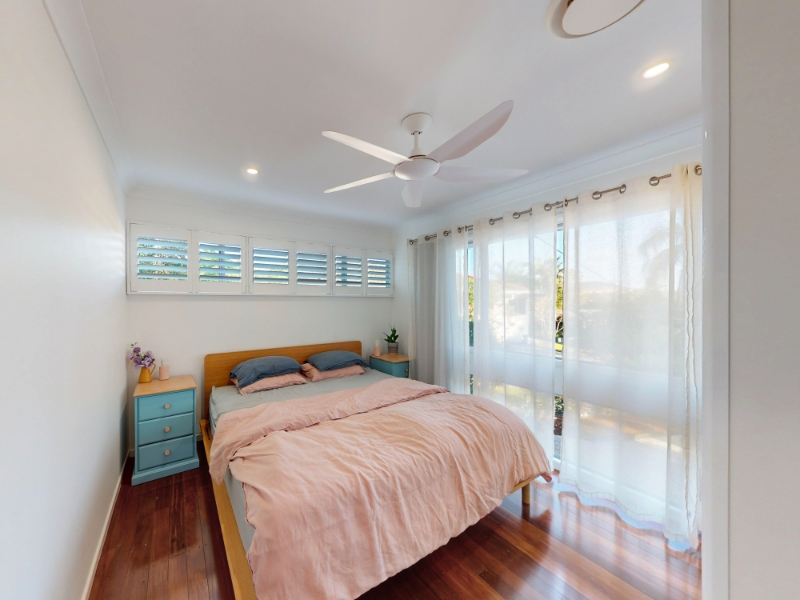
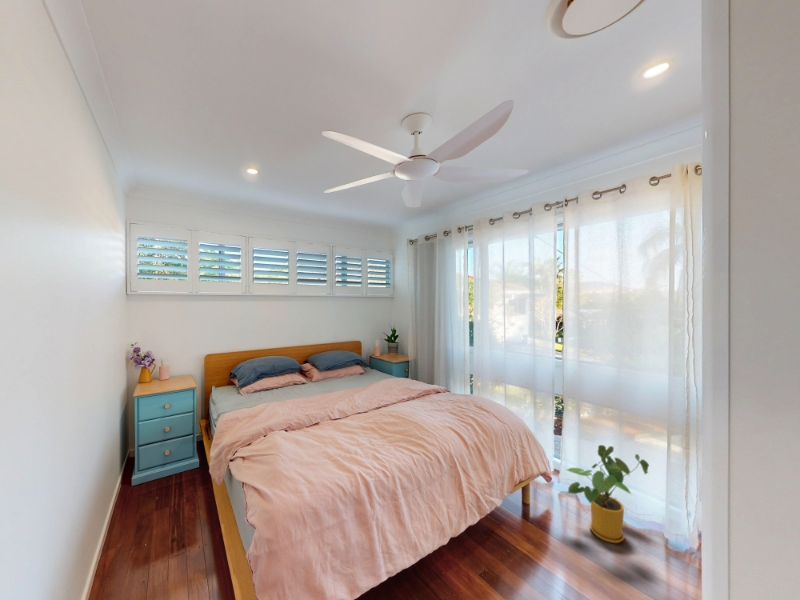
+ house plant [564,444,650,544]
